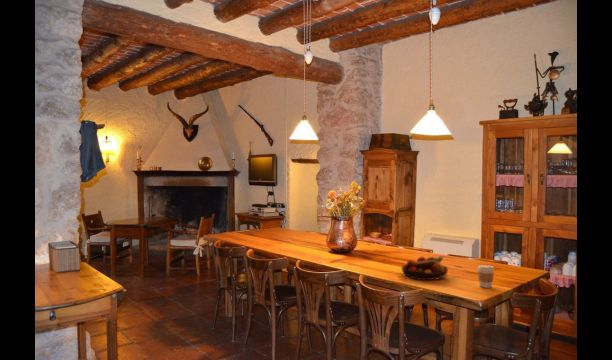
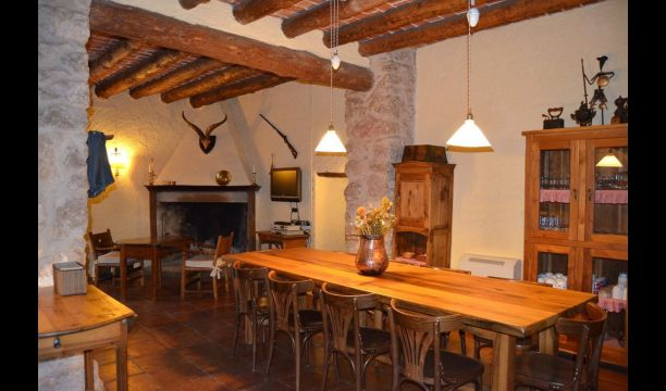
- fruit bowl [400,255,449,281]
- coffee cup [477,264,495,289]
